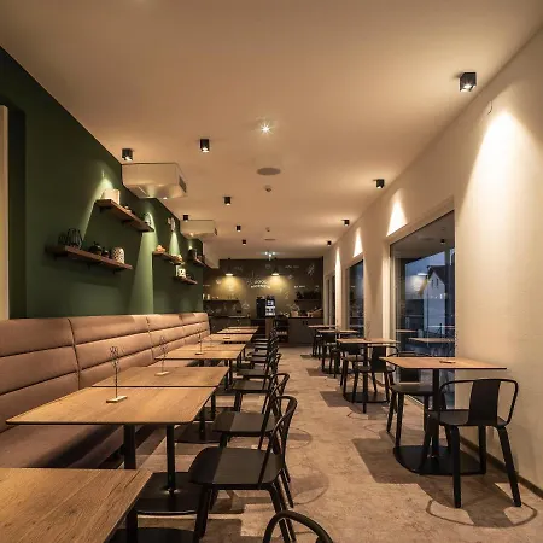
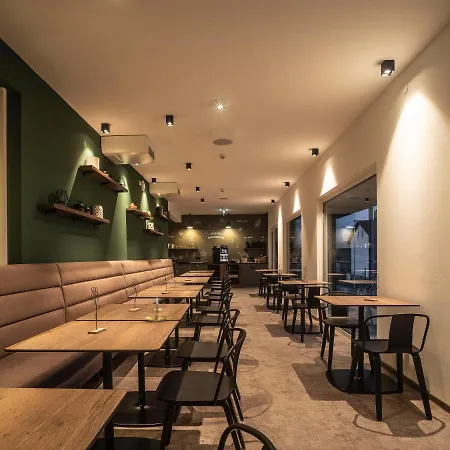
+ candle holder [143,297,169,323]
